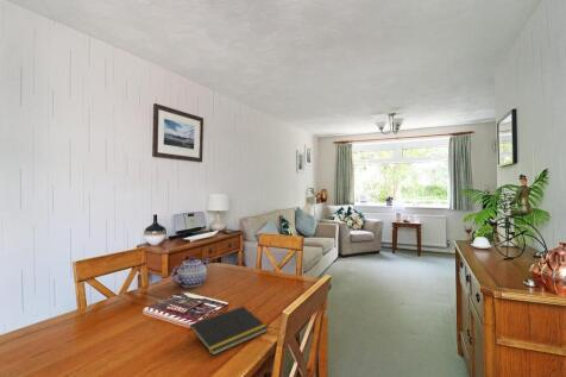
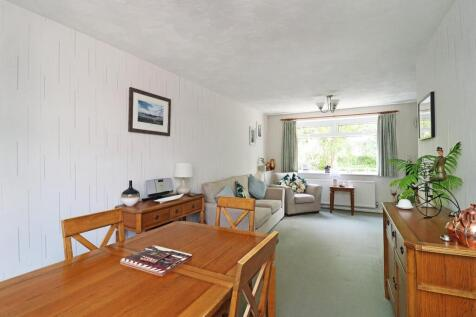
- notepad [188,304,270,357]
- teapot [170,256,210,288]
